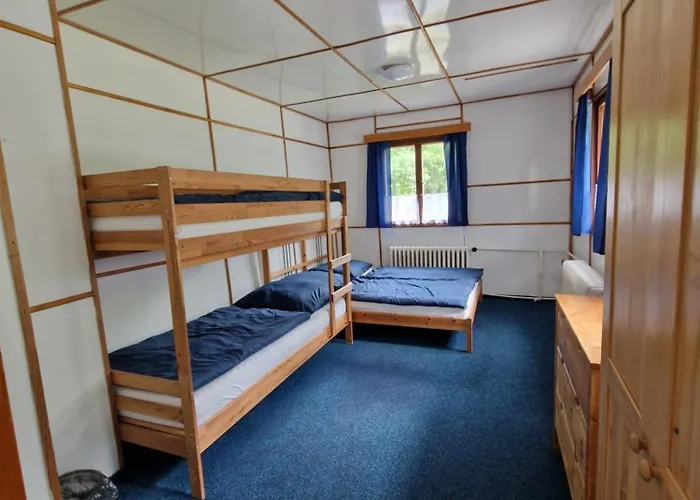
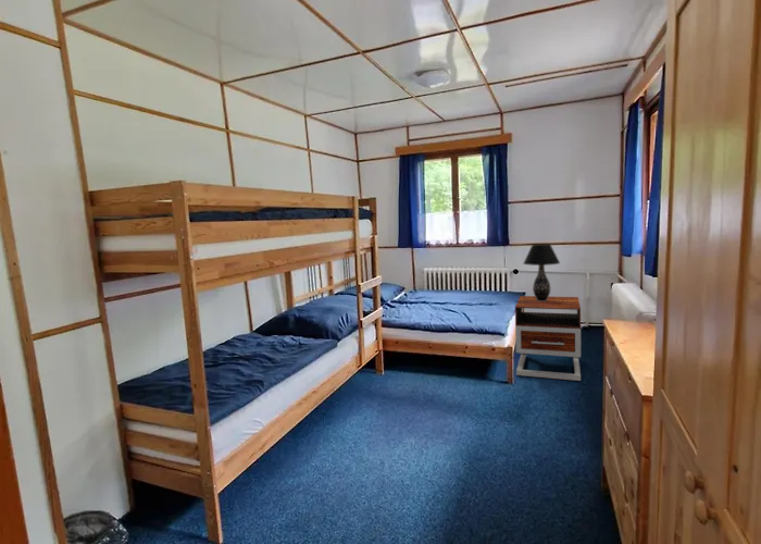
+ table lamp [523,243,561,301]
+ nightstand [514,295,582,382]
